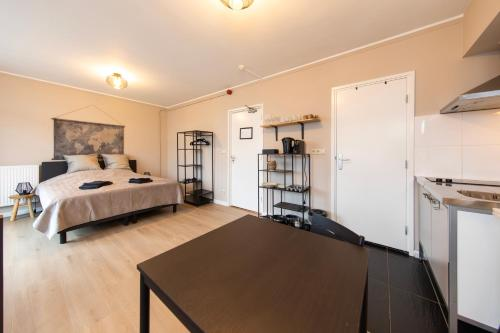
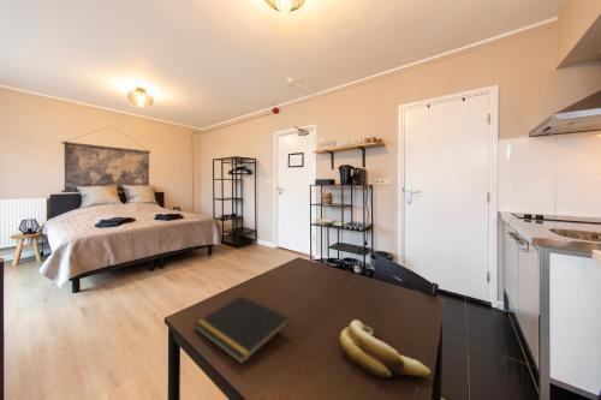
+ notepad [194,294,291,365]
+ banana [339,318,433,380]
